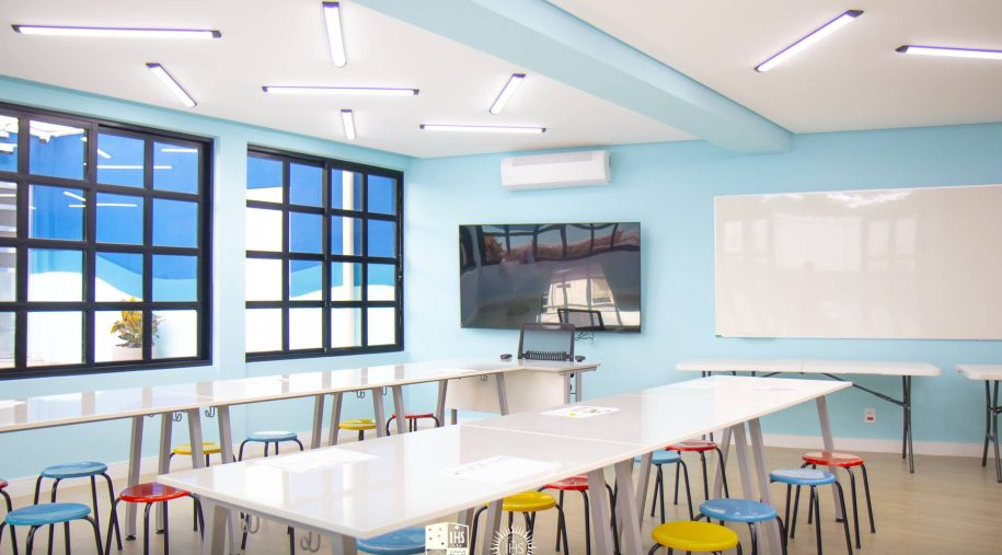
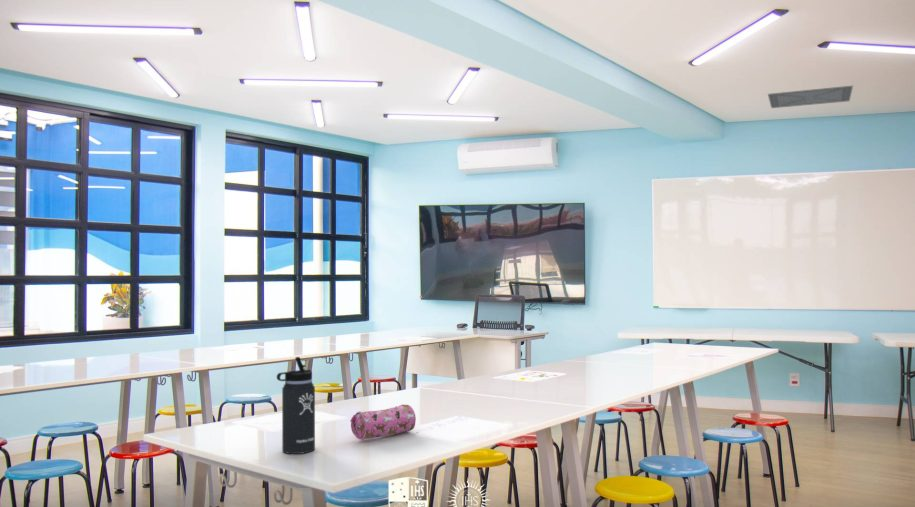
+ thermos bottle [276,356,316,455]
+ ceiling vent [767,85,854,109]
+ pencil case [349,404,417,441]
